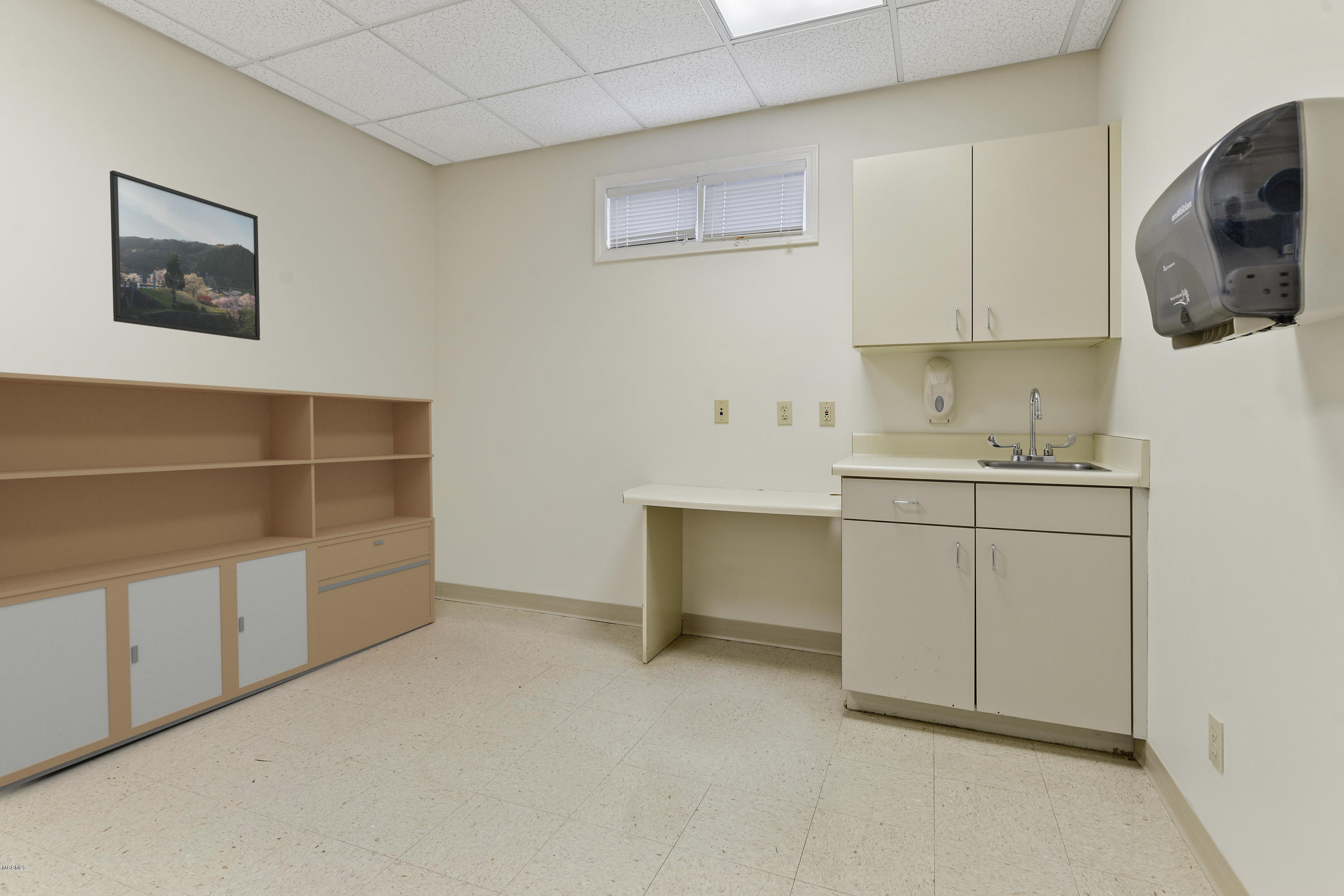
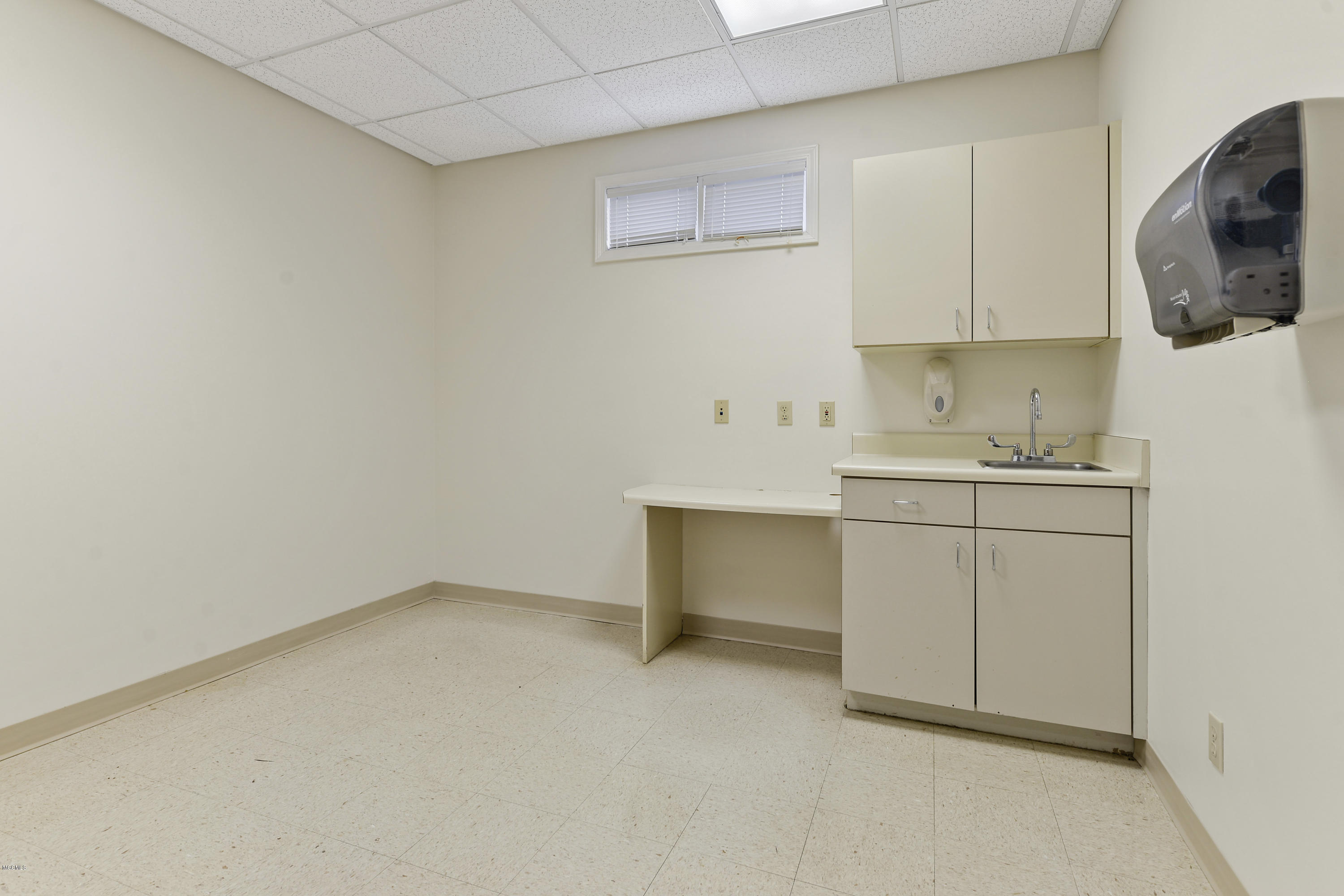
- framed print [109,170,261,341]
- storage cabinet [0,372,435,793]
